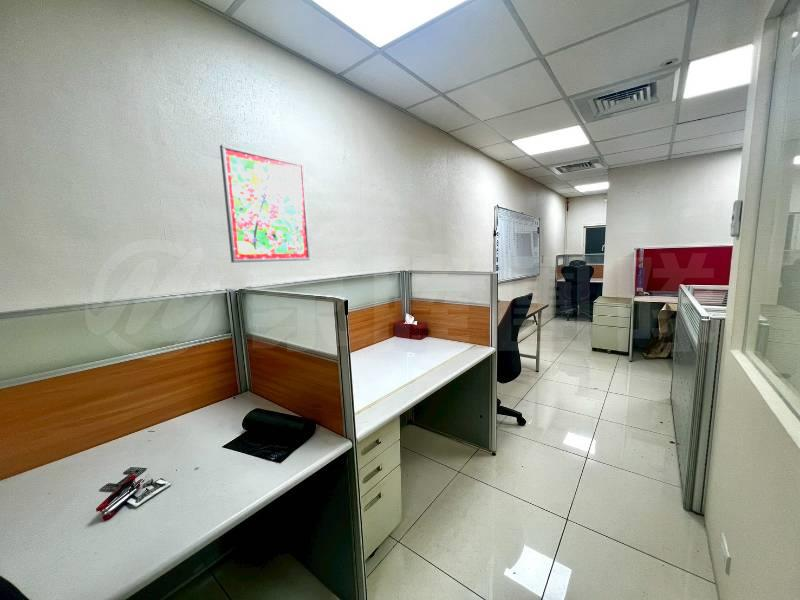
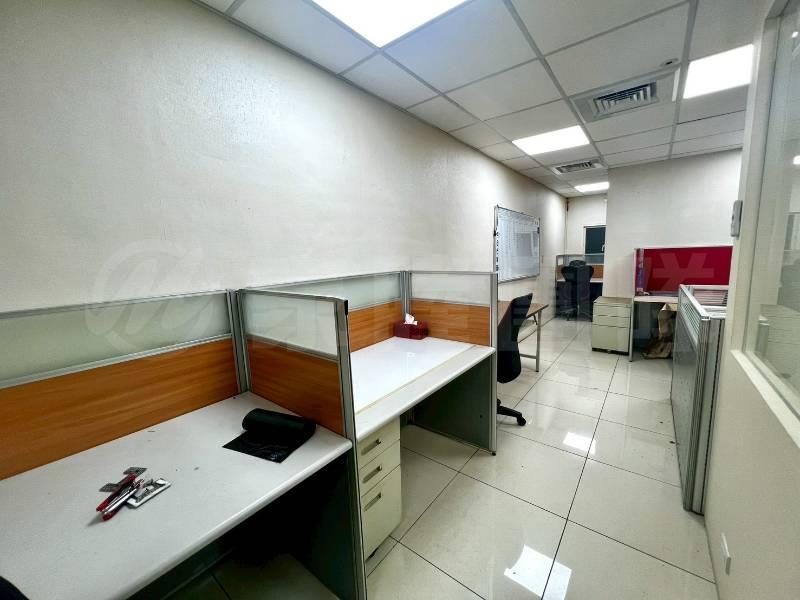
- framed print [219,144,311,263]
